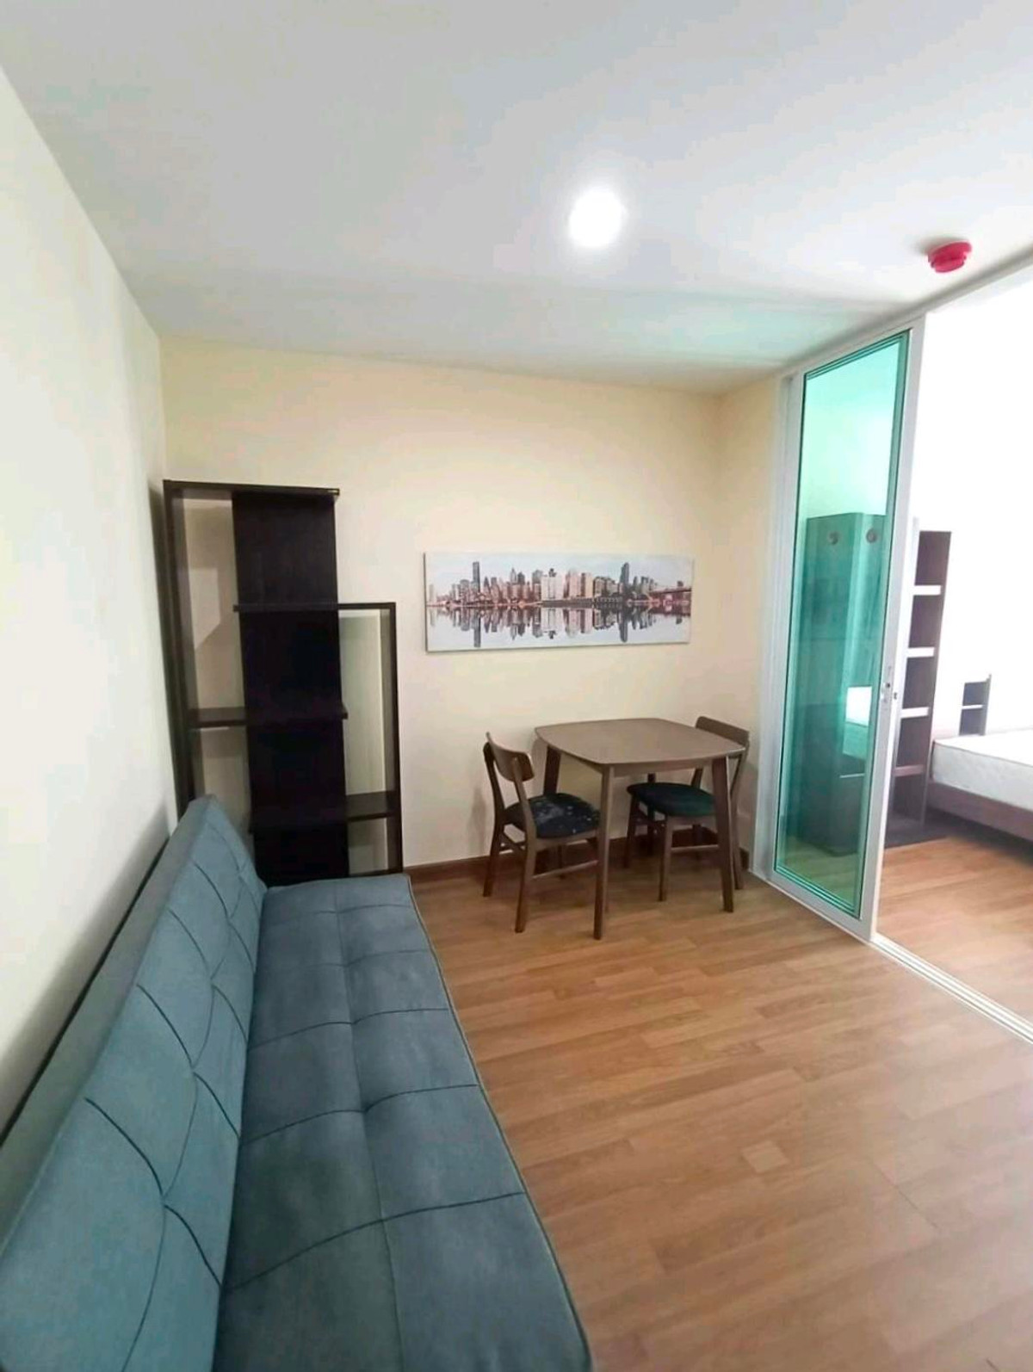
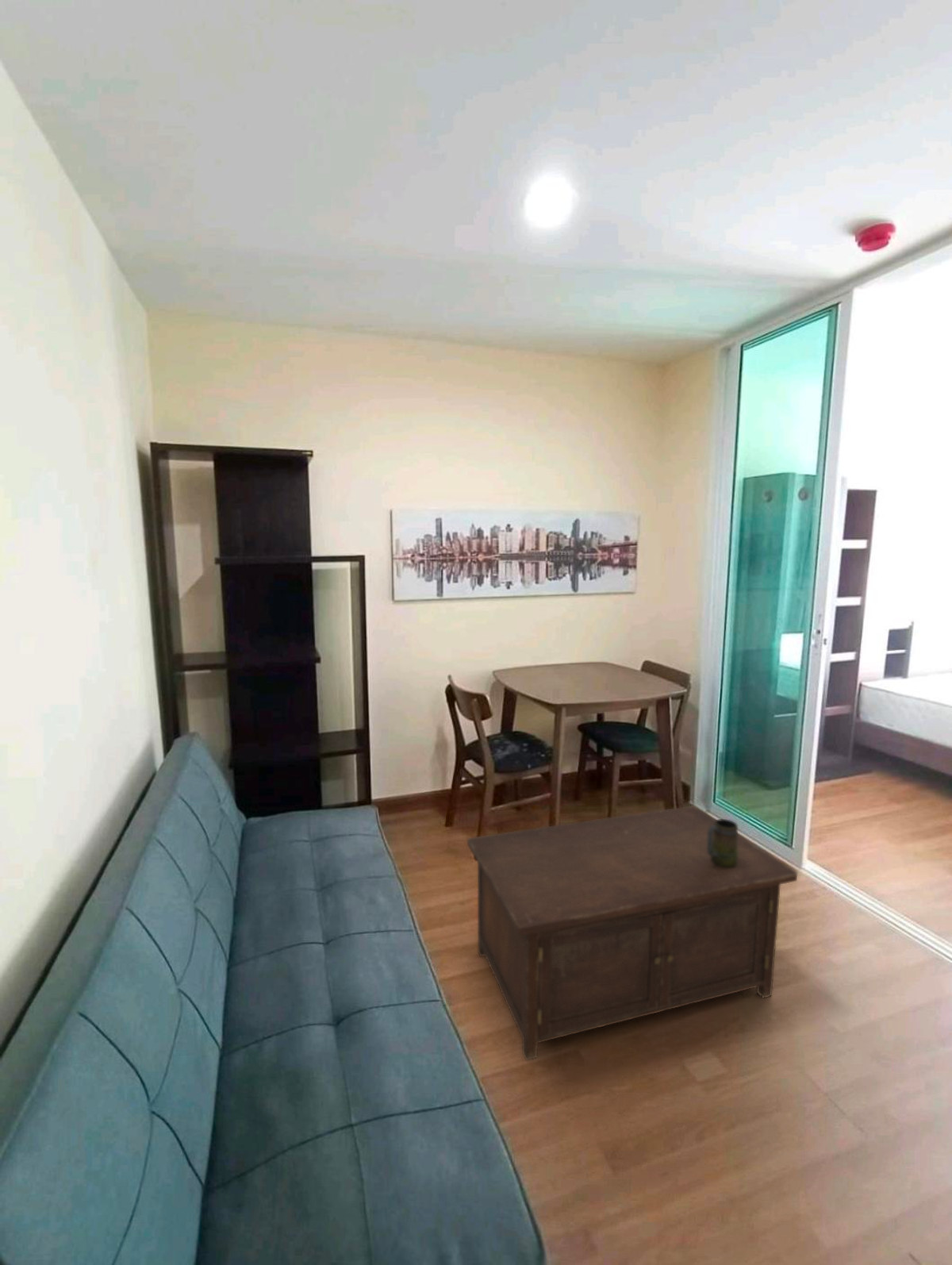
+ cabinet [466,805,798,1061]
+ mug [707,818,739,867]
